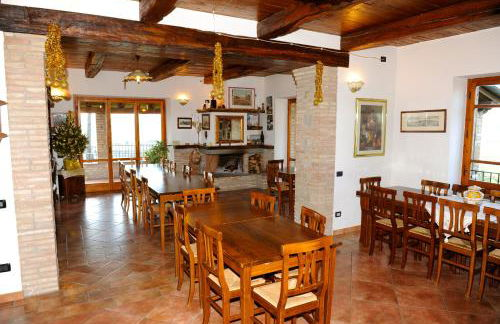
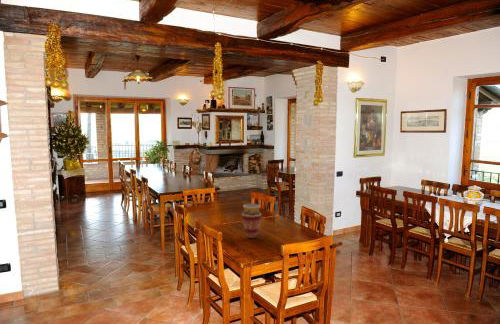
+ vase [241,203,262,239]
